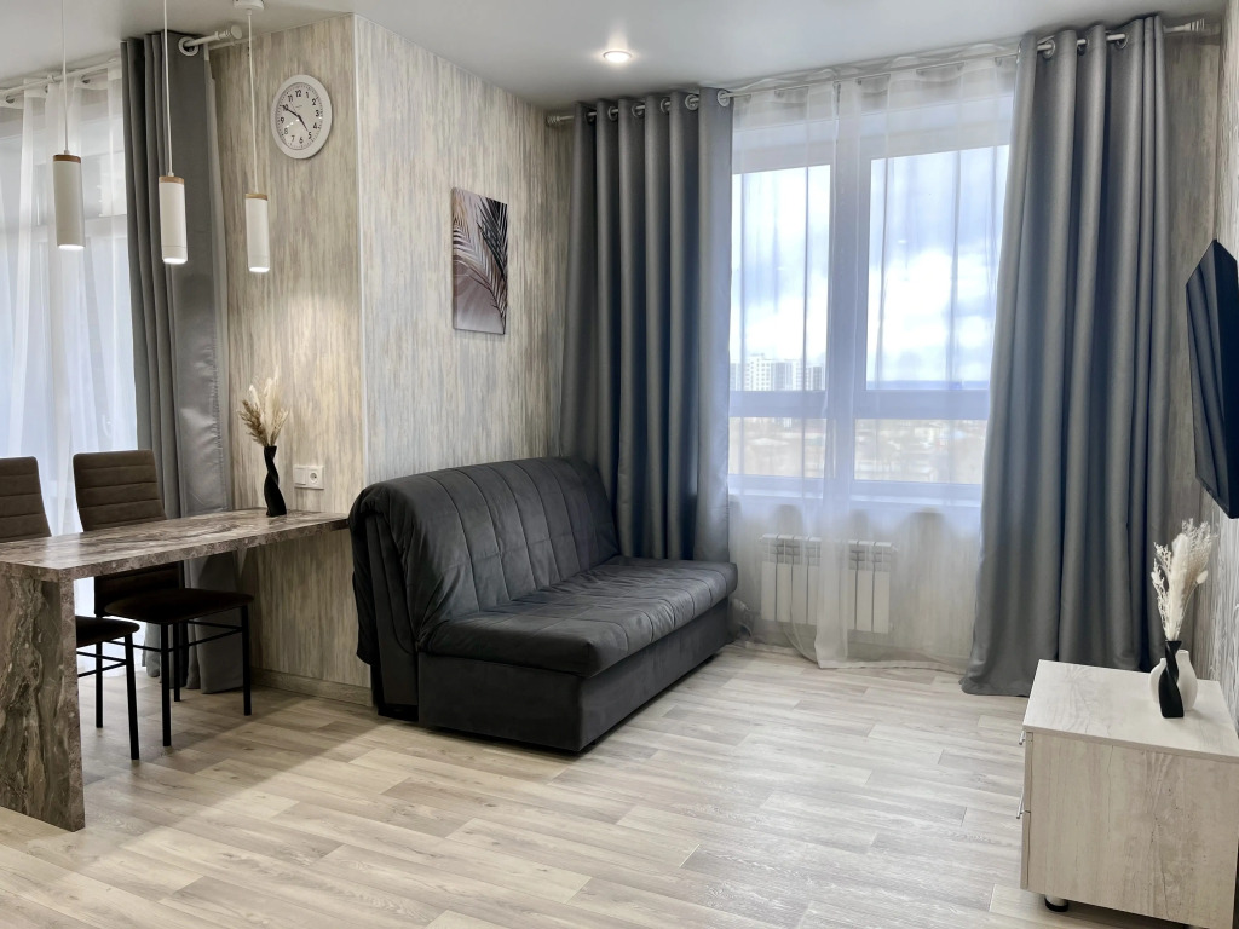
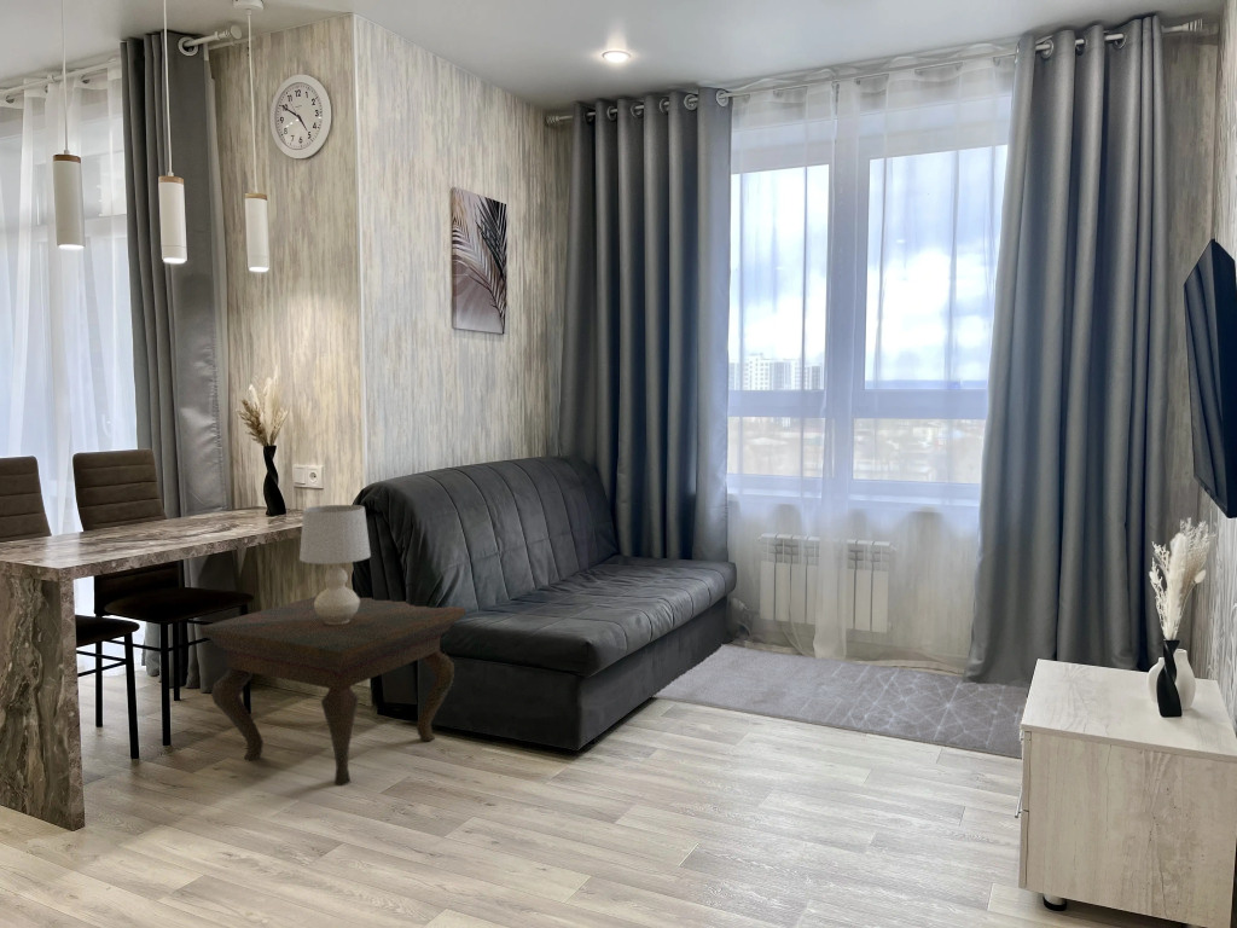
+ side table [199,594,466,788]
+ rug [651,644,1030,760]
+ table lamp [298,504,372,625]
